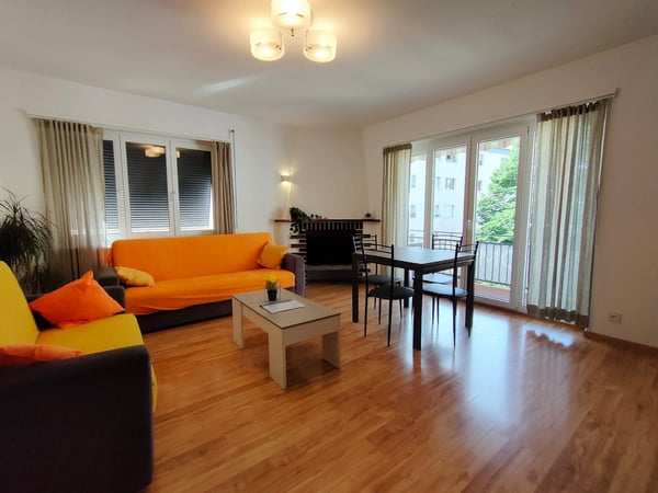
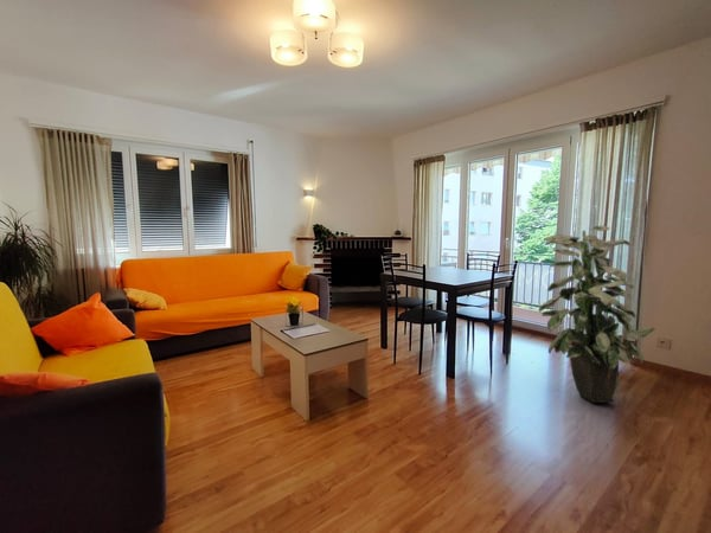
+ indoor plant [538,225,656,404]
